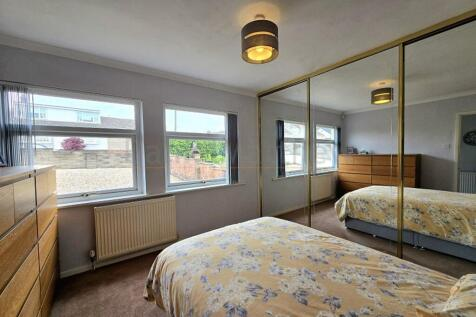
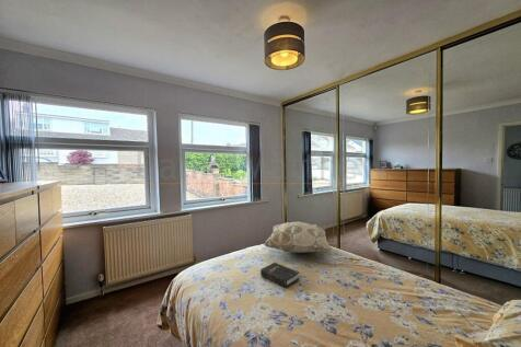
+ hardback book [259,262,300,289]
+ decorative pillow [263,220,333,254]
